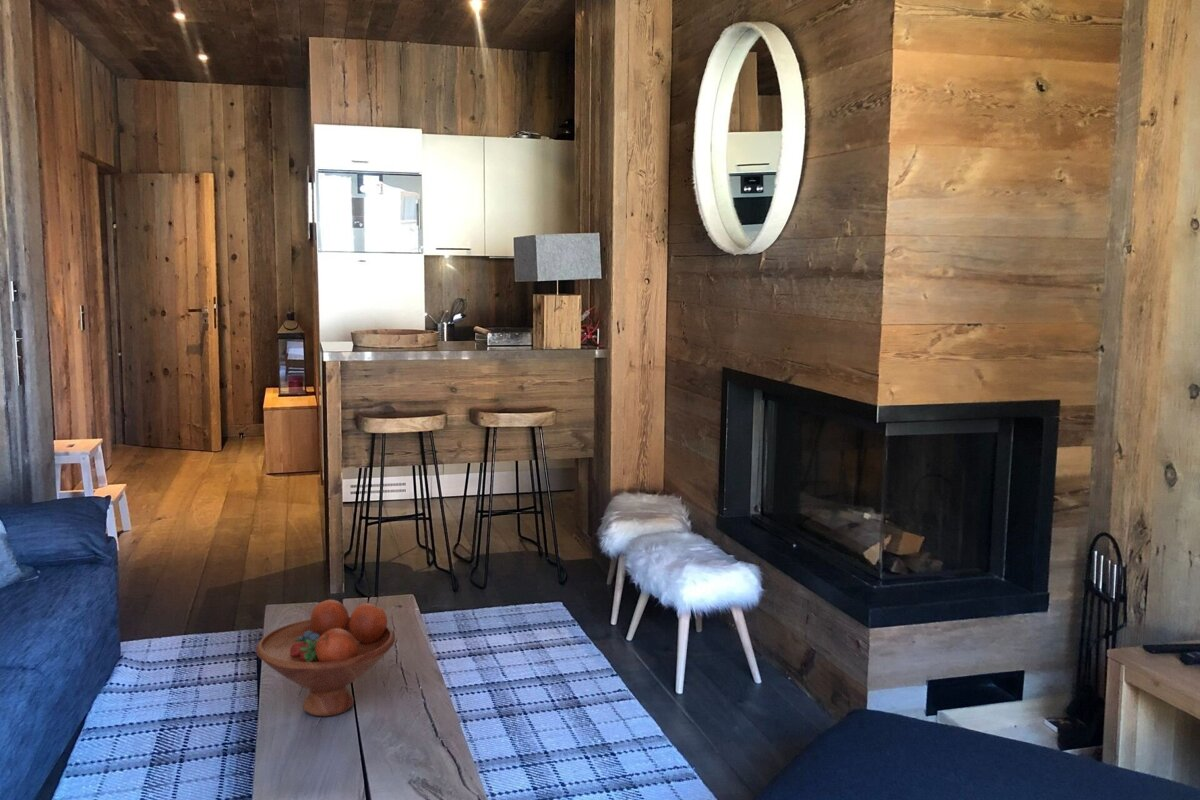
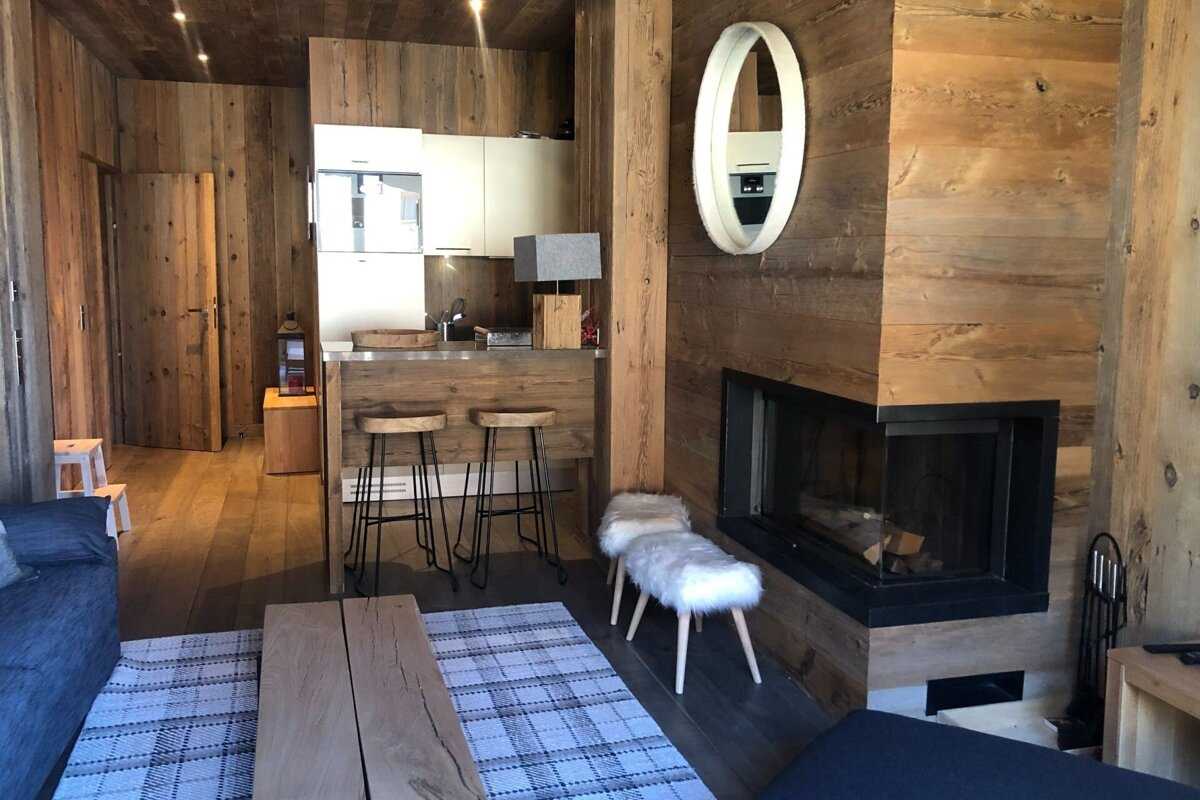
- fruit bowl [255,599,396,717]
